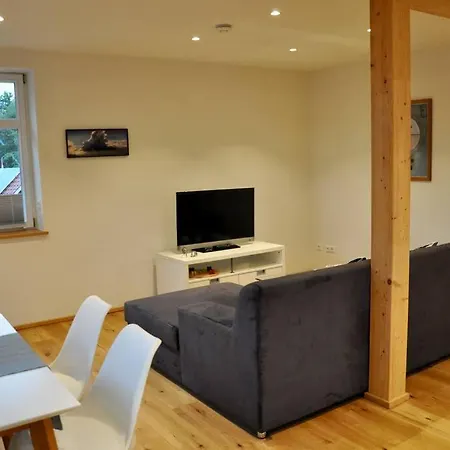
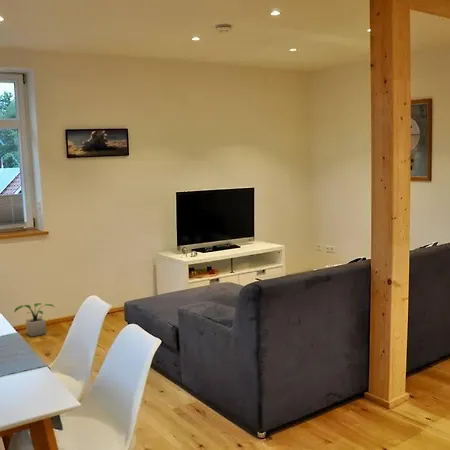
+ potted plant [14,302,55,338]
